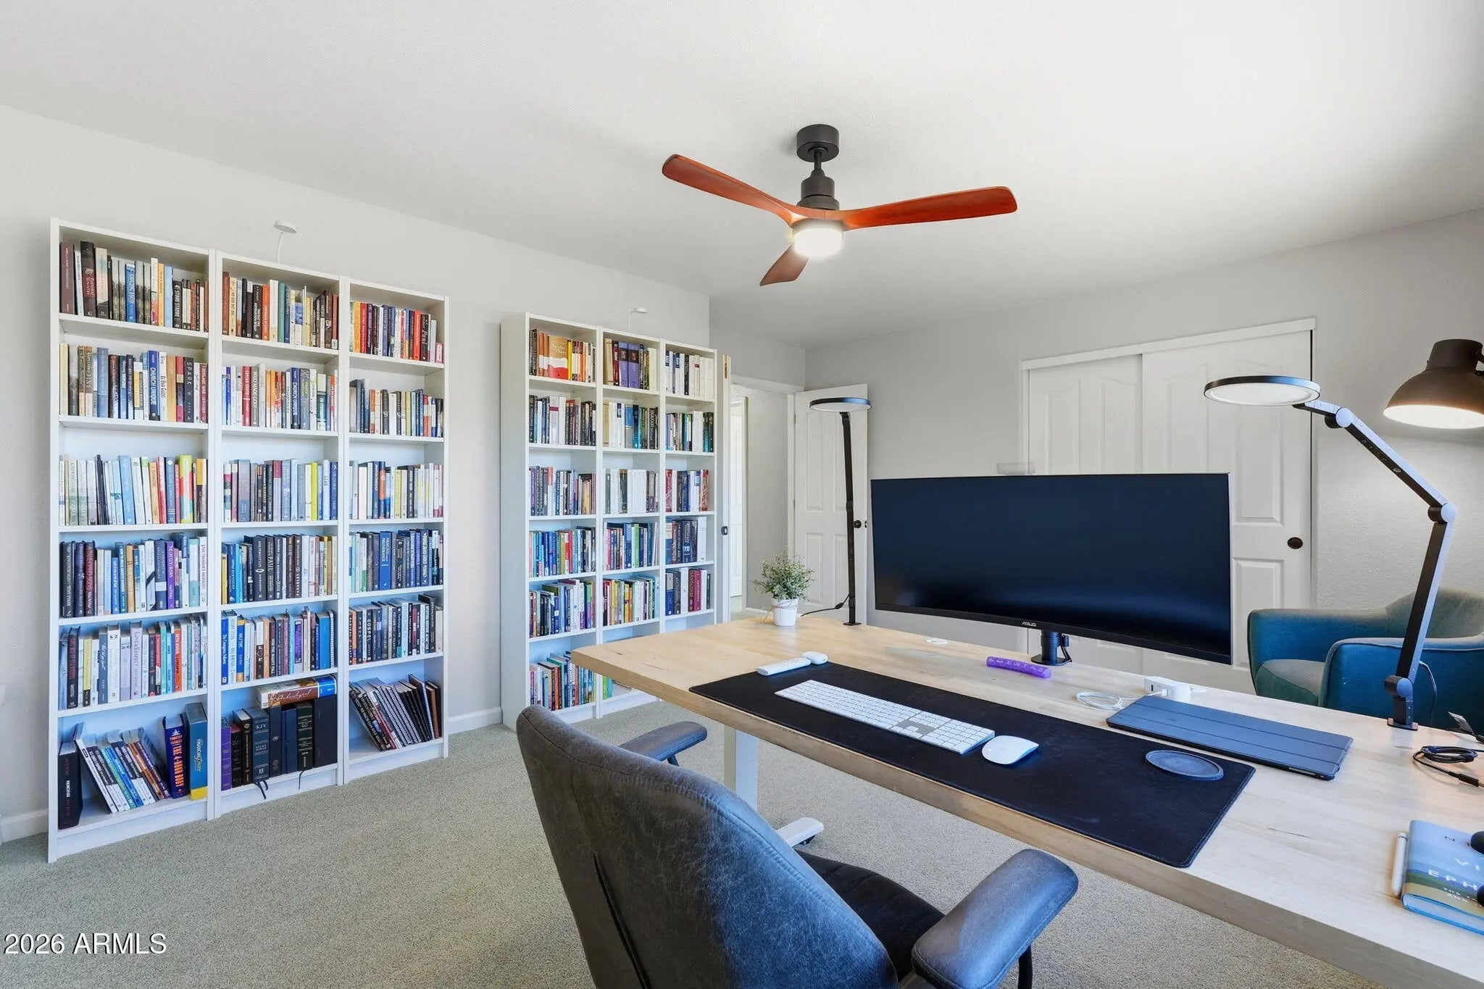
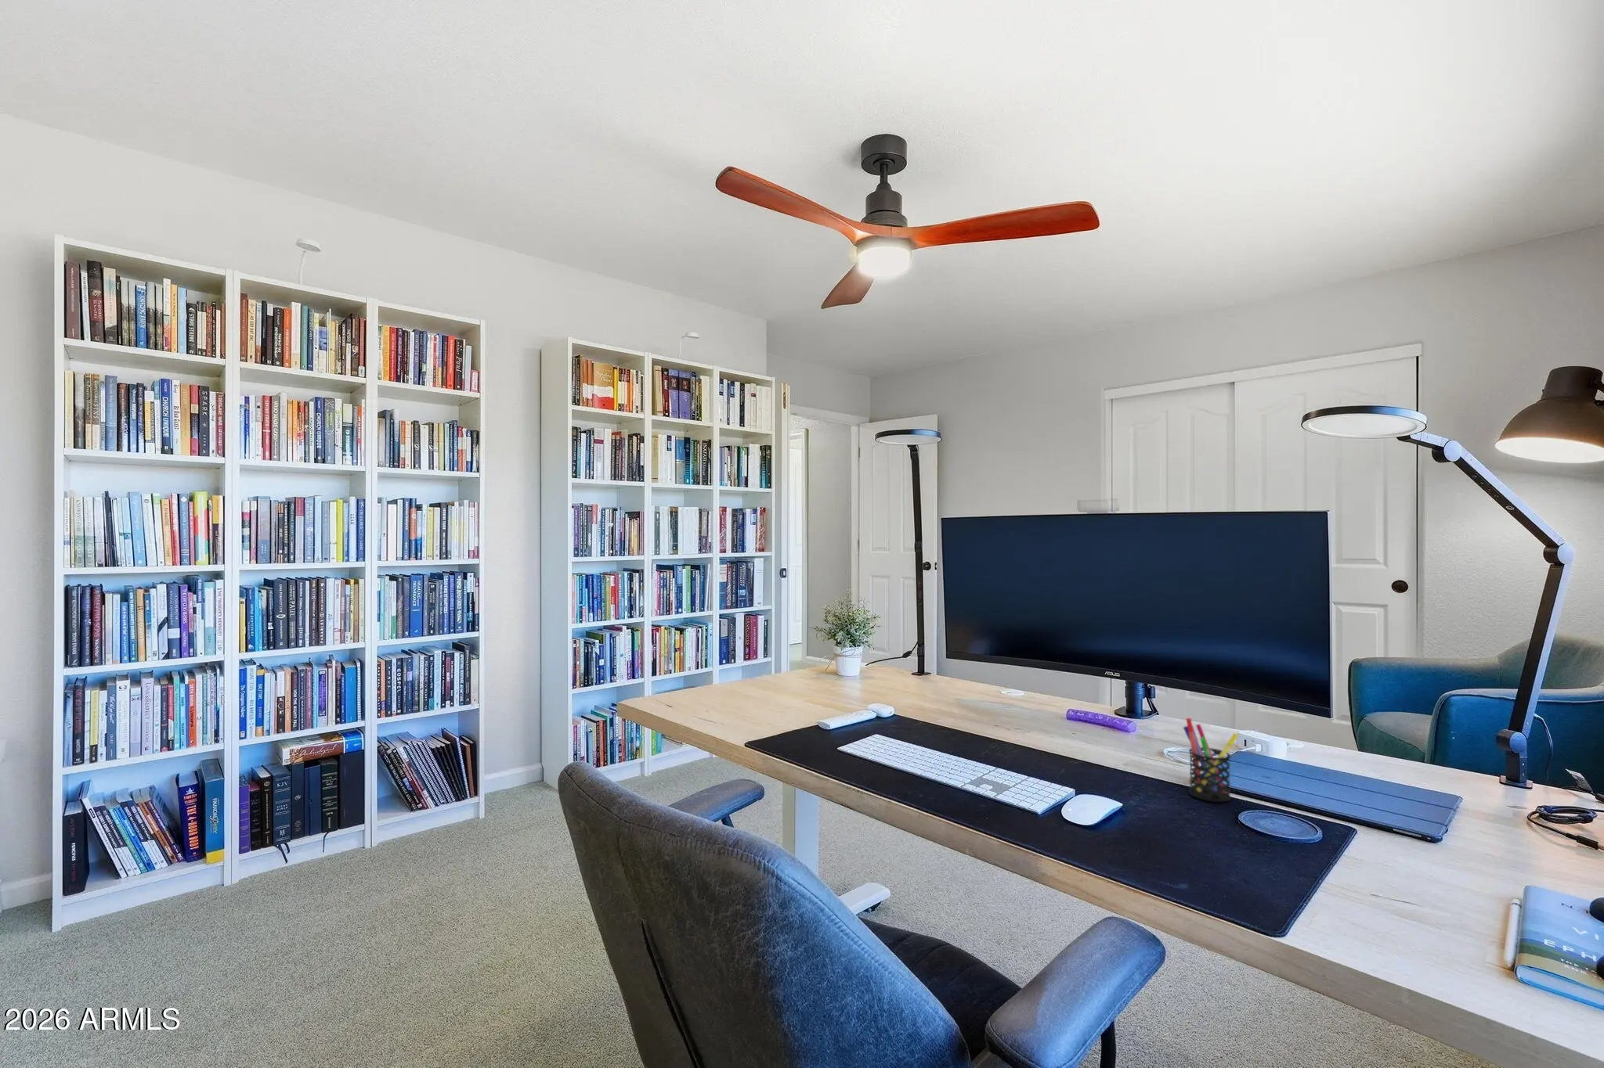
+ pen holder [1183,718,1240,802]
